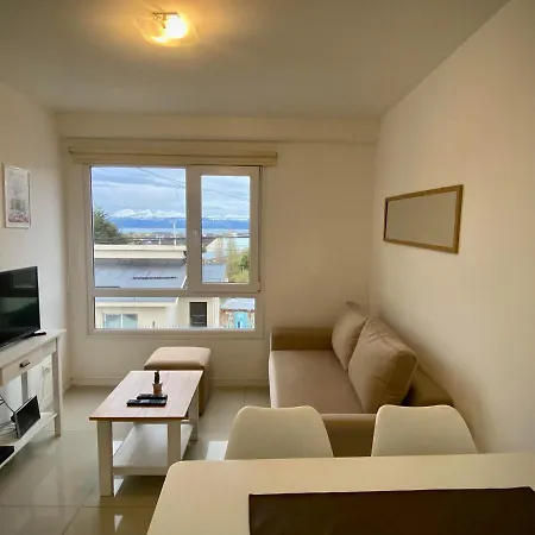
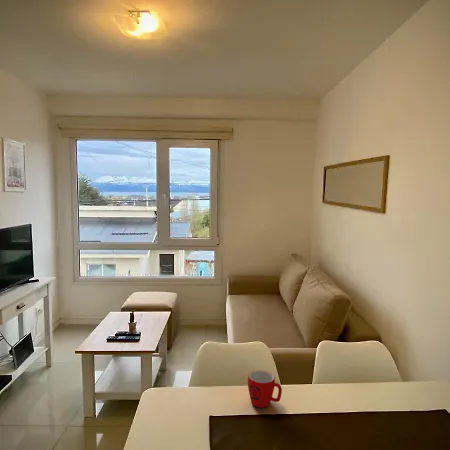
+ mug [247,369,283,409]
